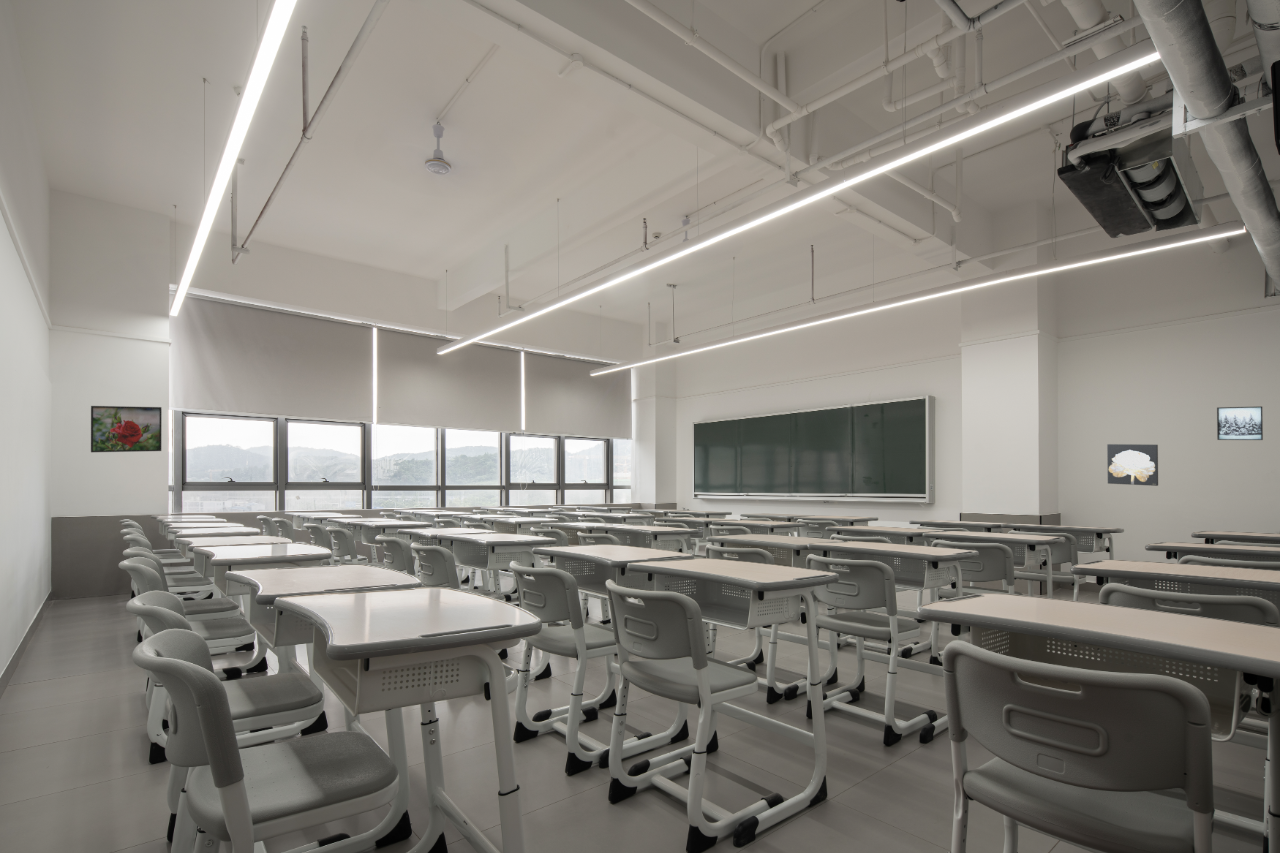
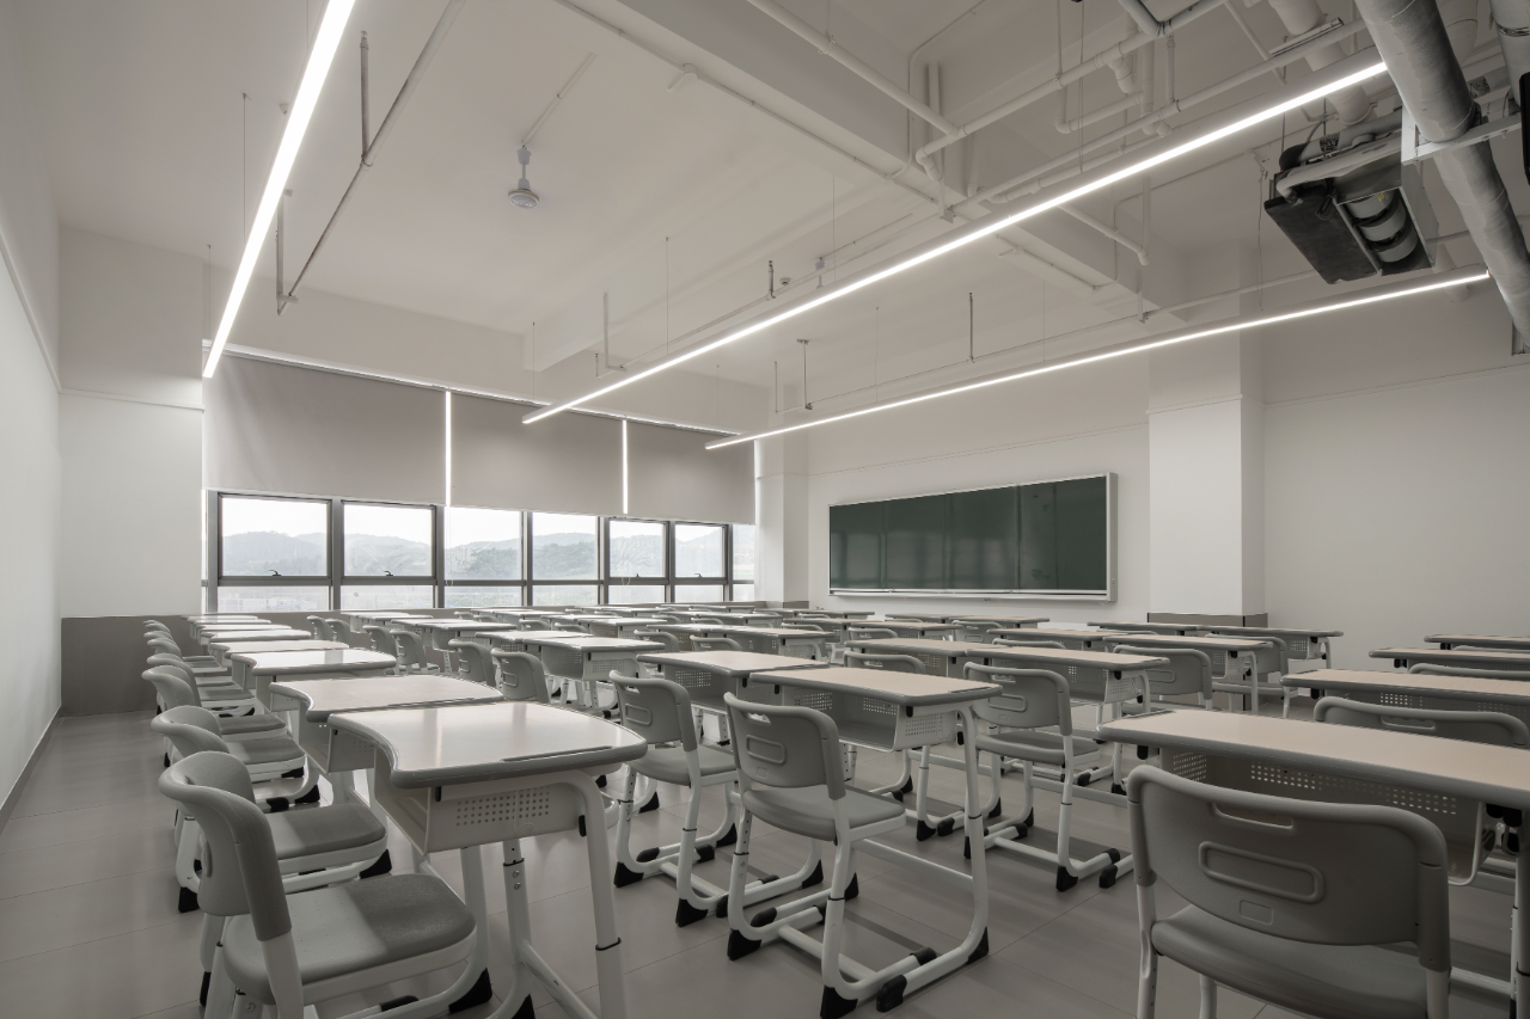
- wall art [1106,443,1159,487]
- wall art [1216,405,1264,441]
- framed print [90,405,163,453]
